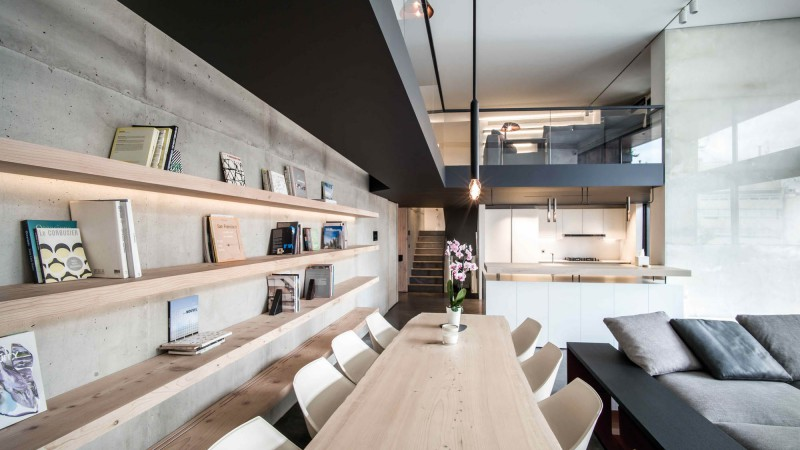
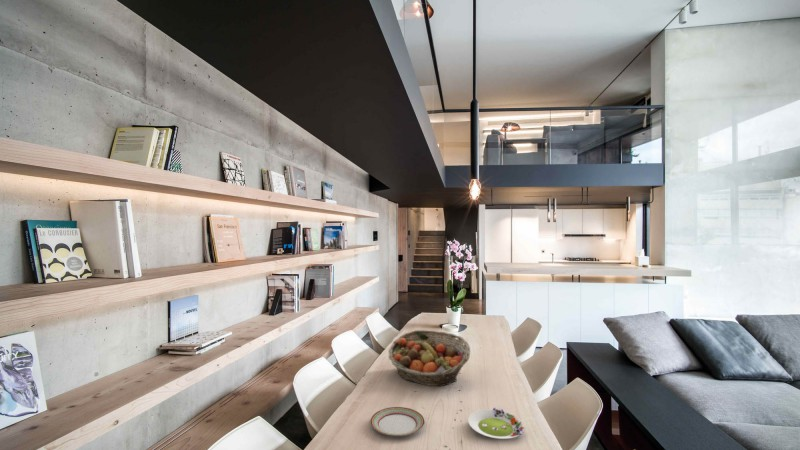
+ plate [369,406,426,437]
+ salad plate [467,407,525,440]
+ fruit basket [388,329,471,387]
